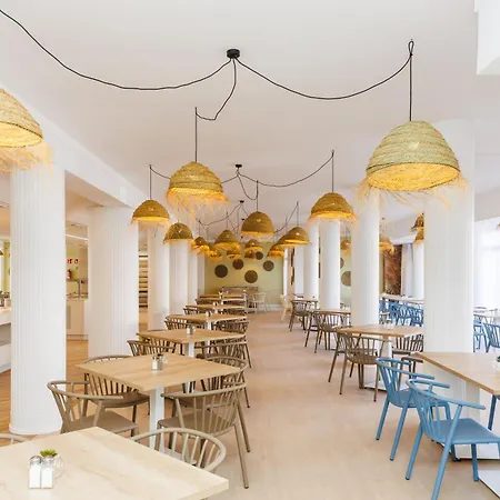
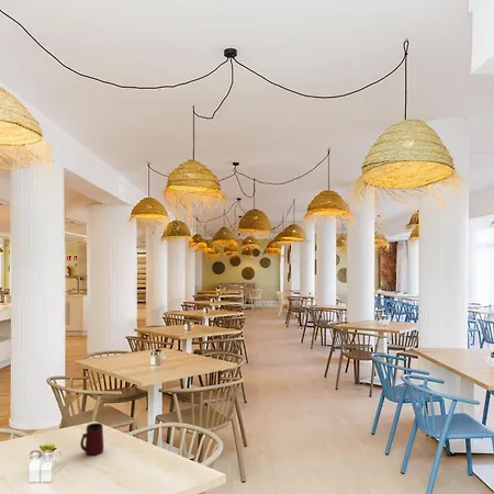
+ mug [79,422,105,457]
